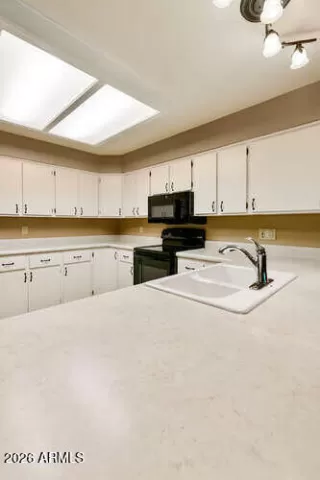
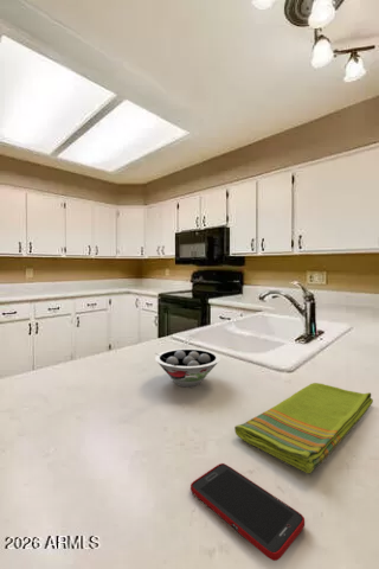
+ cell phone [190,462,306,562]
+ bowl [154,335,221,388]
+ dish towel [233,382,374,474]
